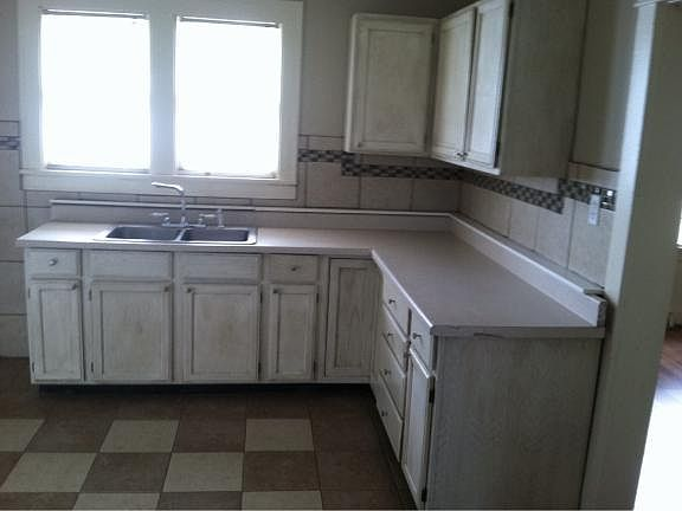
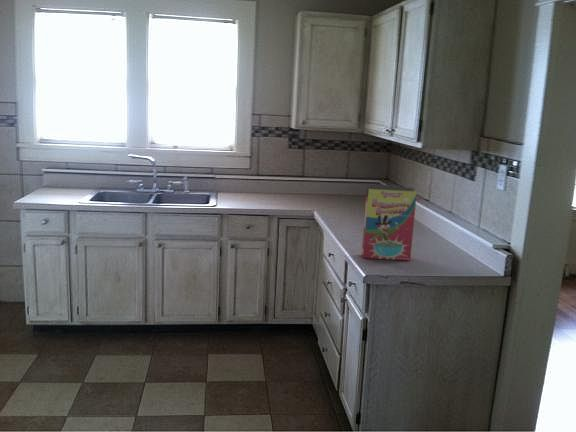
+ cereal box [361,184,423,262]
